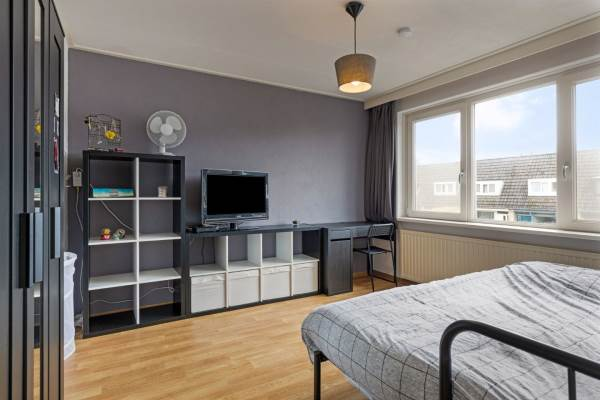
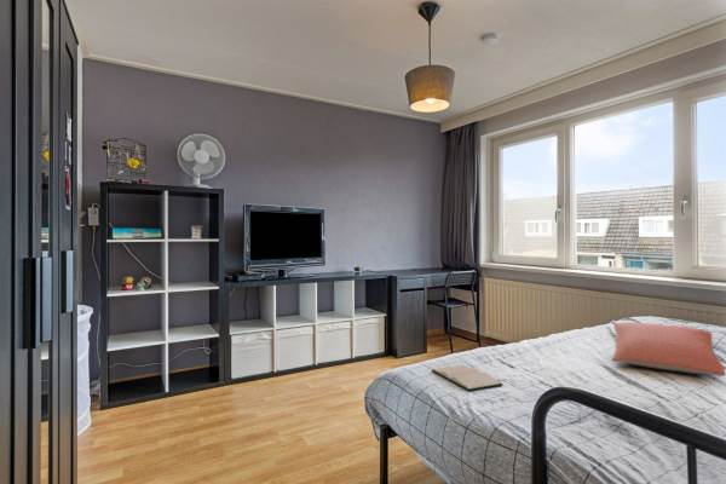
+ hardback book [431,364,503,392]
+ pillow [611,321,726,378]
